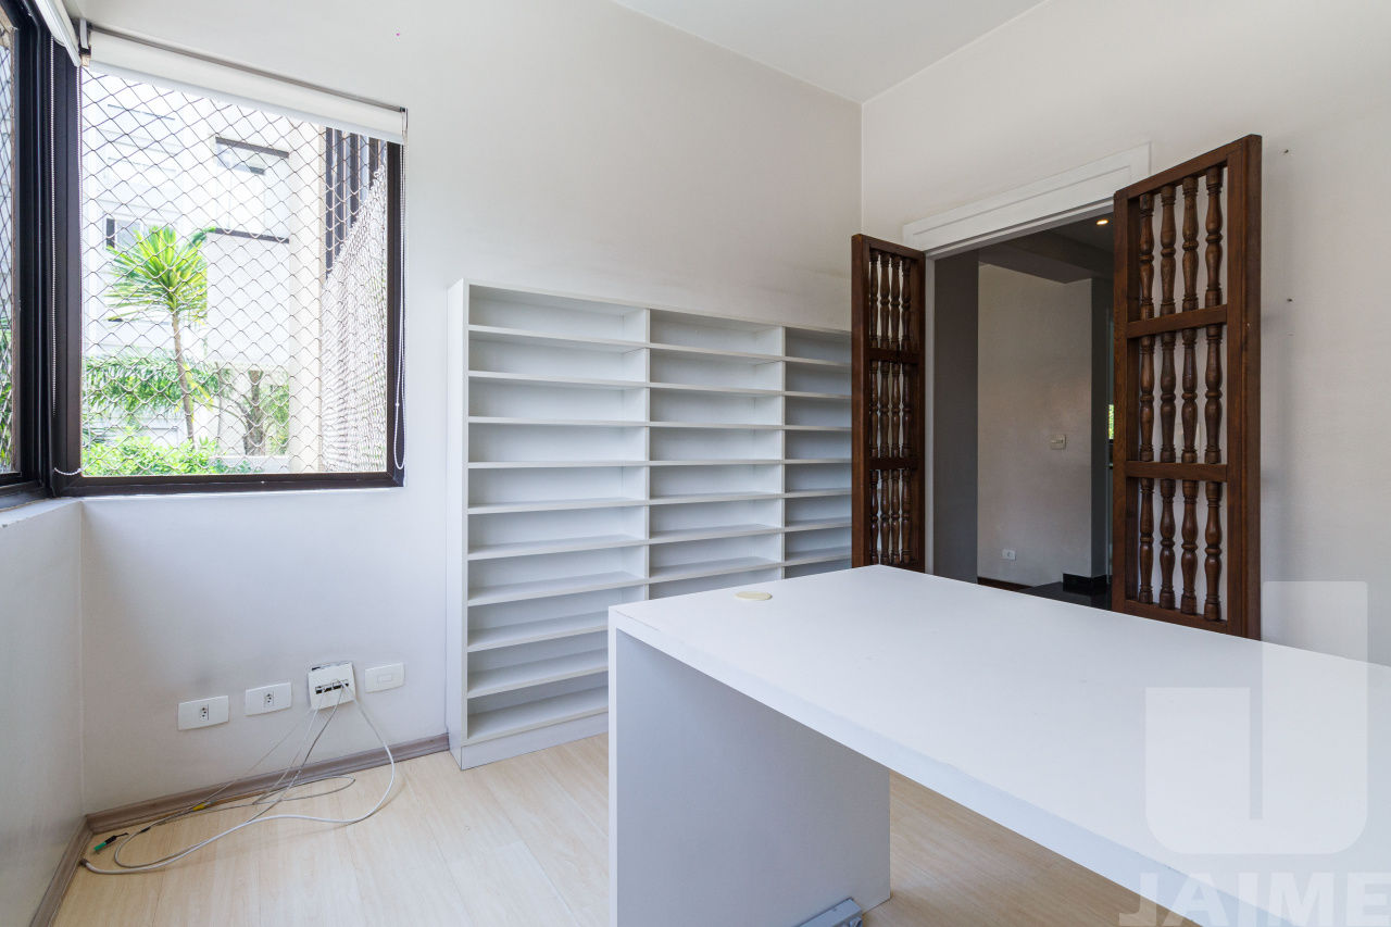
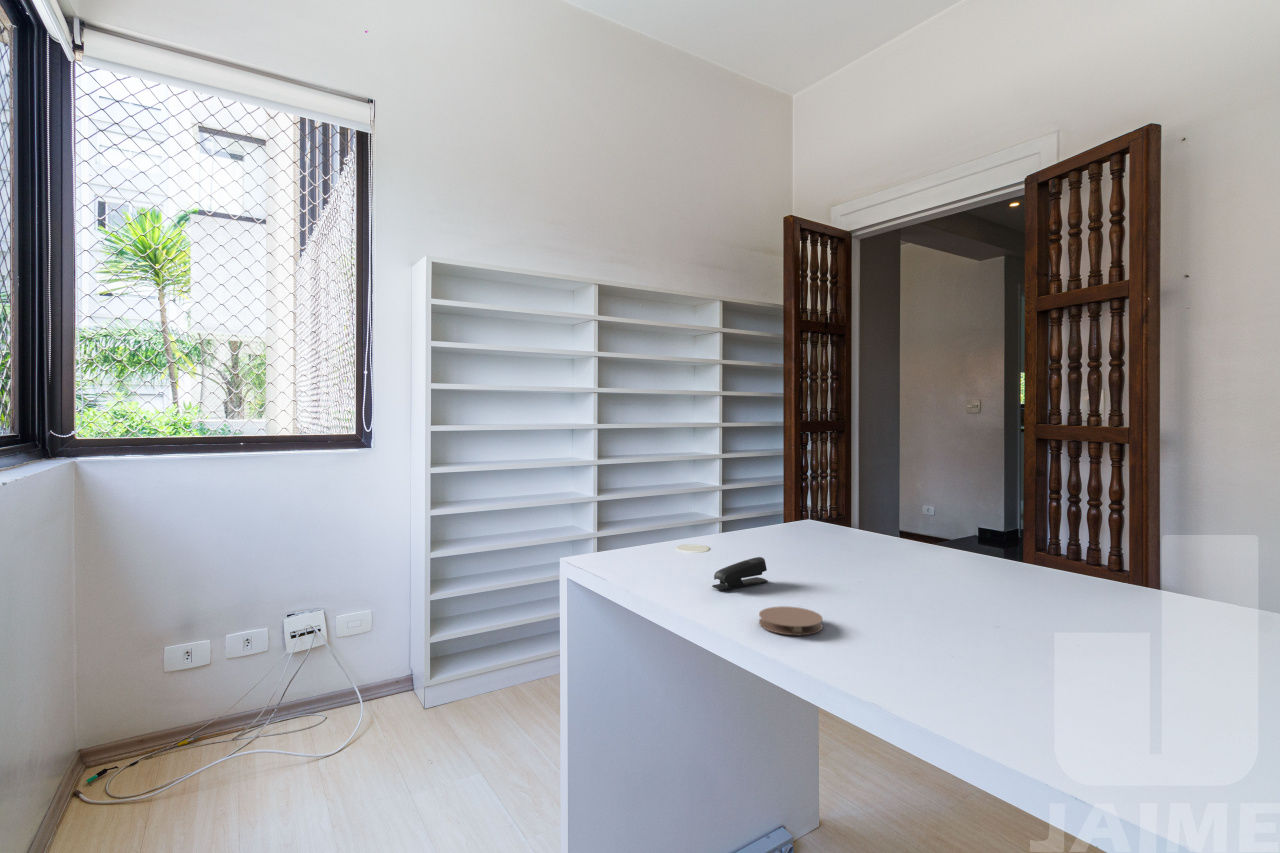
+ coaster [758,605,824,636]
+ stapler [711,556,769,591]
